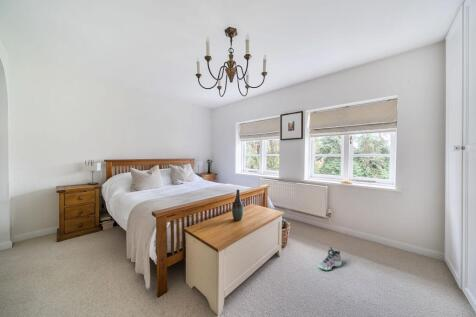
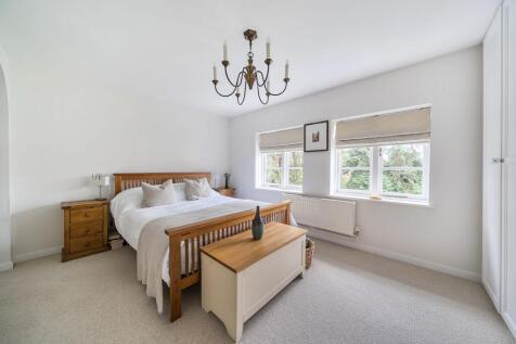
- sneaker [317,246,343,271]
